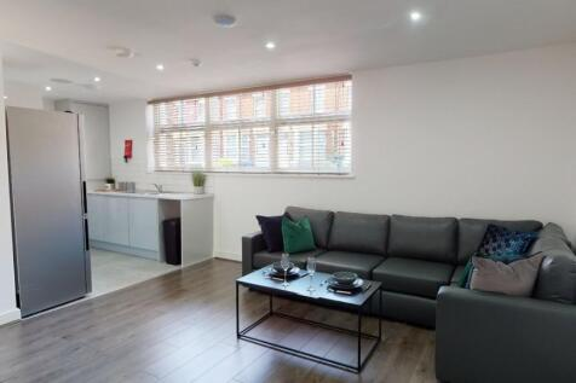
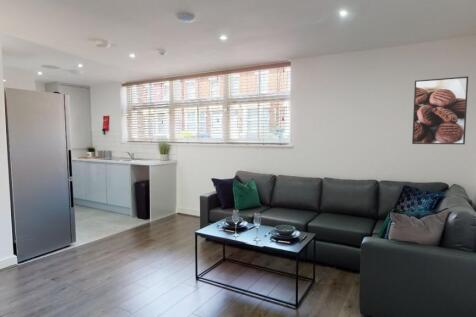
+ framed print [411,76,469,145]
